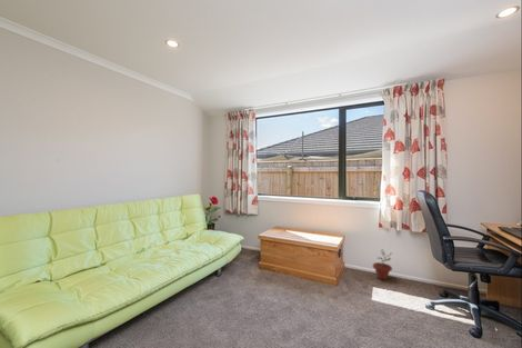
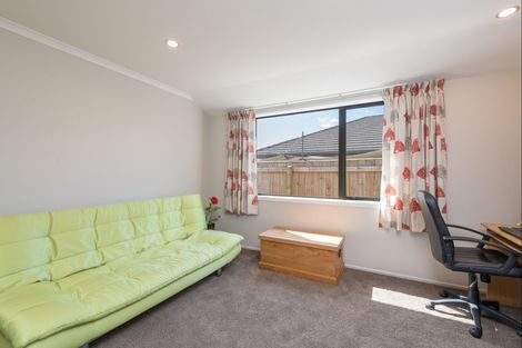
- potted plant [372,249,393,280]
